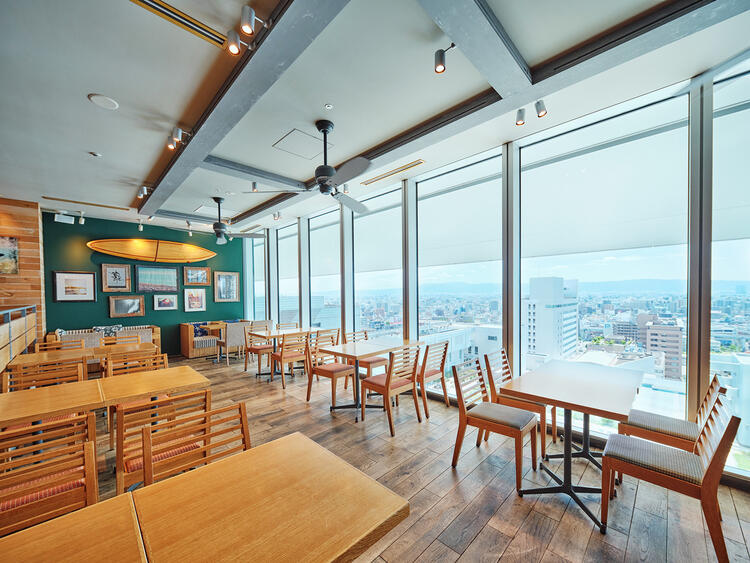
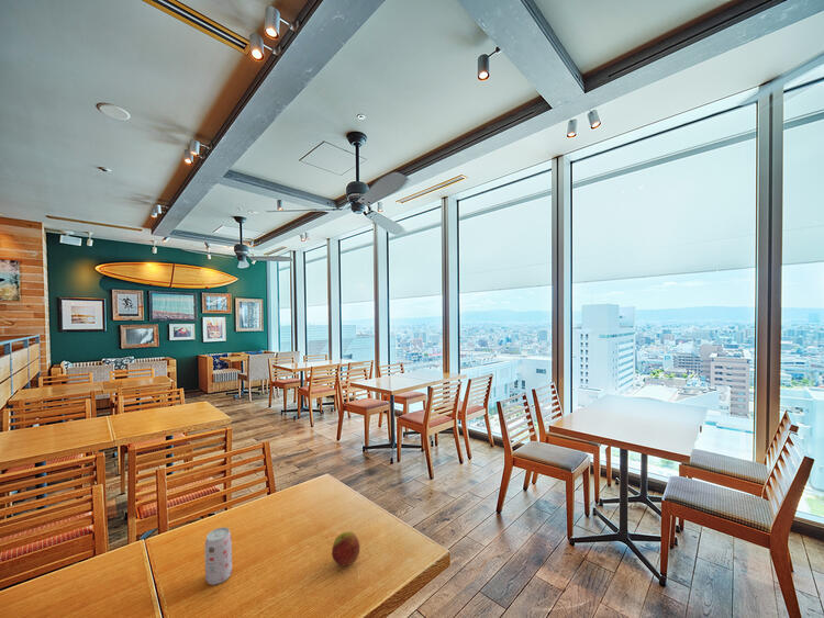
+ beverage can [203,526,233,586]
+ apple [331,530,360,566]
